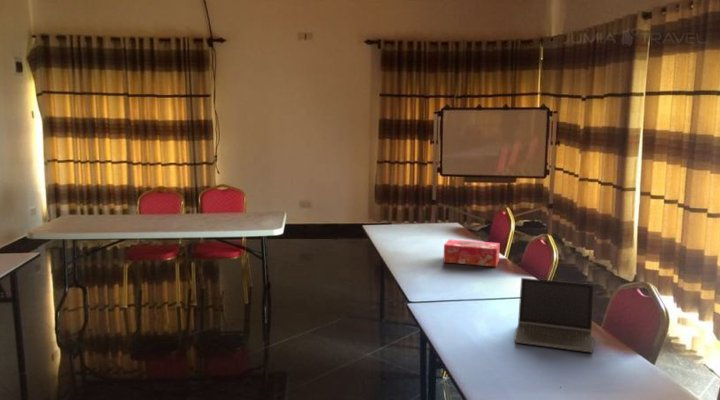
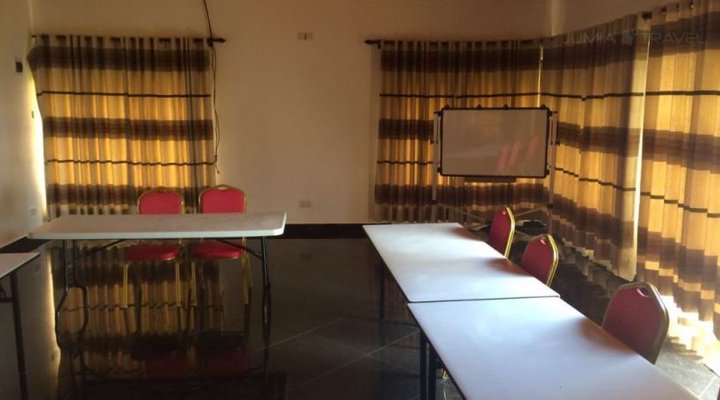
- tissue box [443,238,501,268]
- laptop computer [513,277,595,354]
